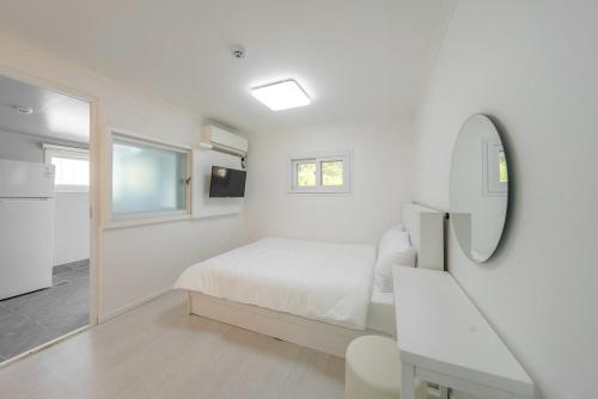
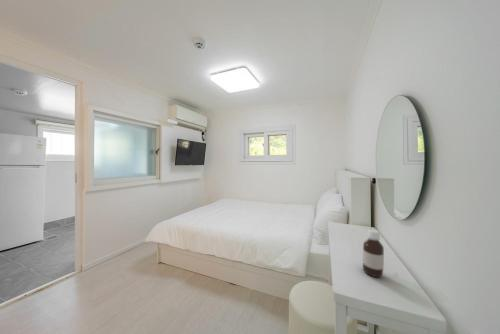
+ bottle [362,229,385,278]
